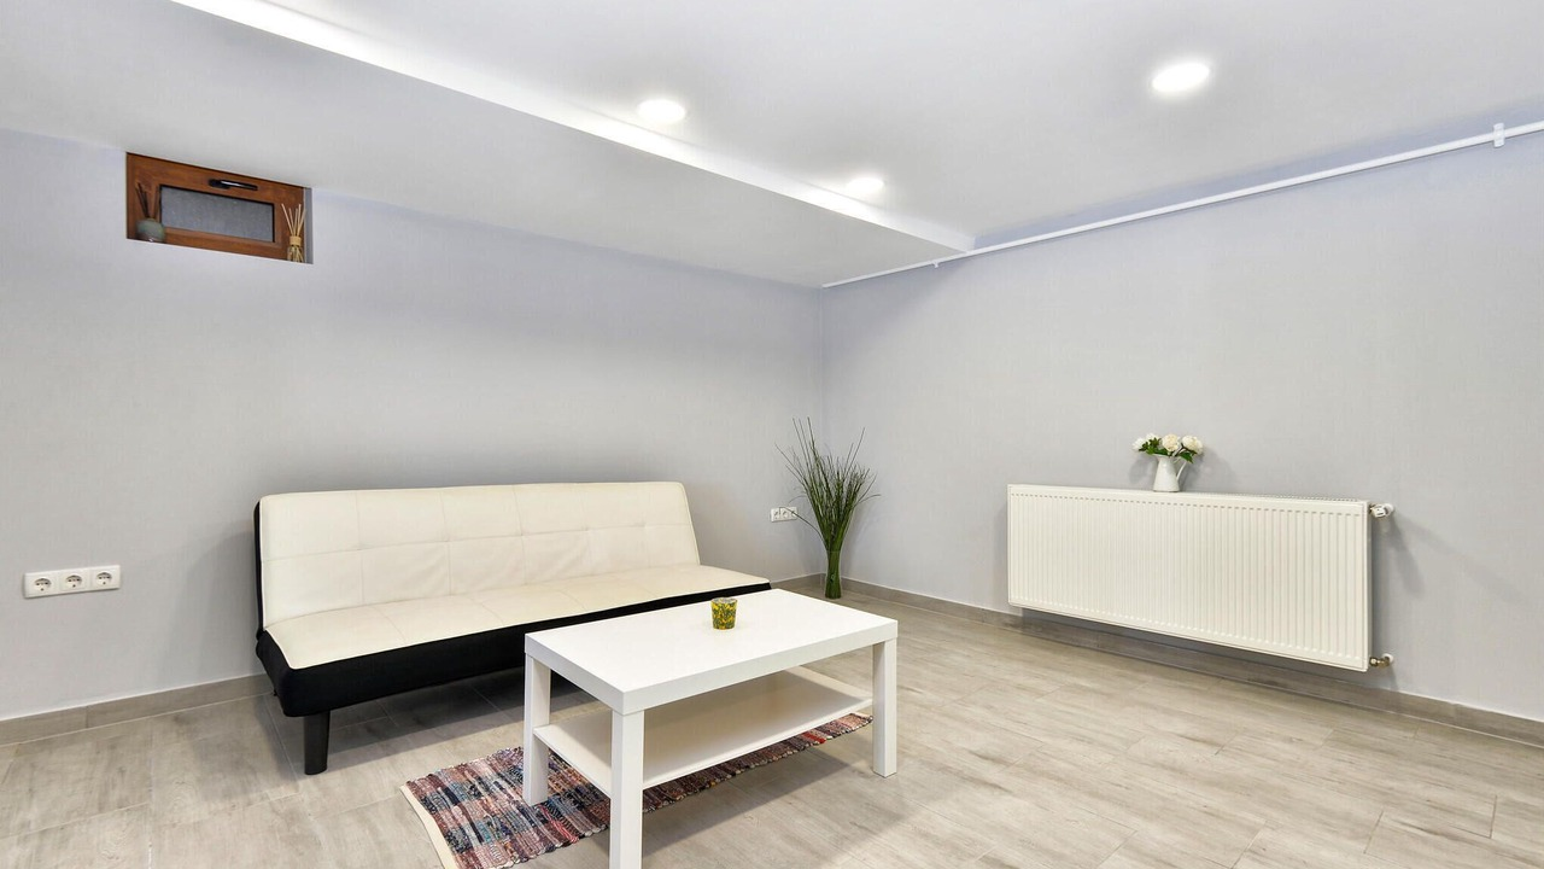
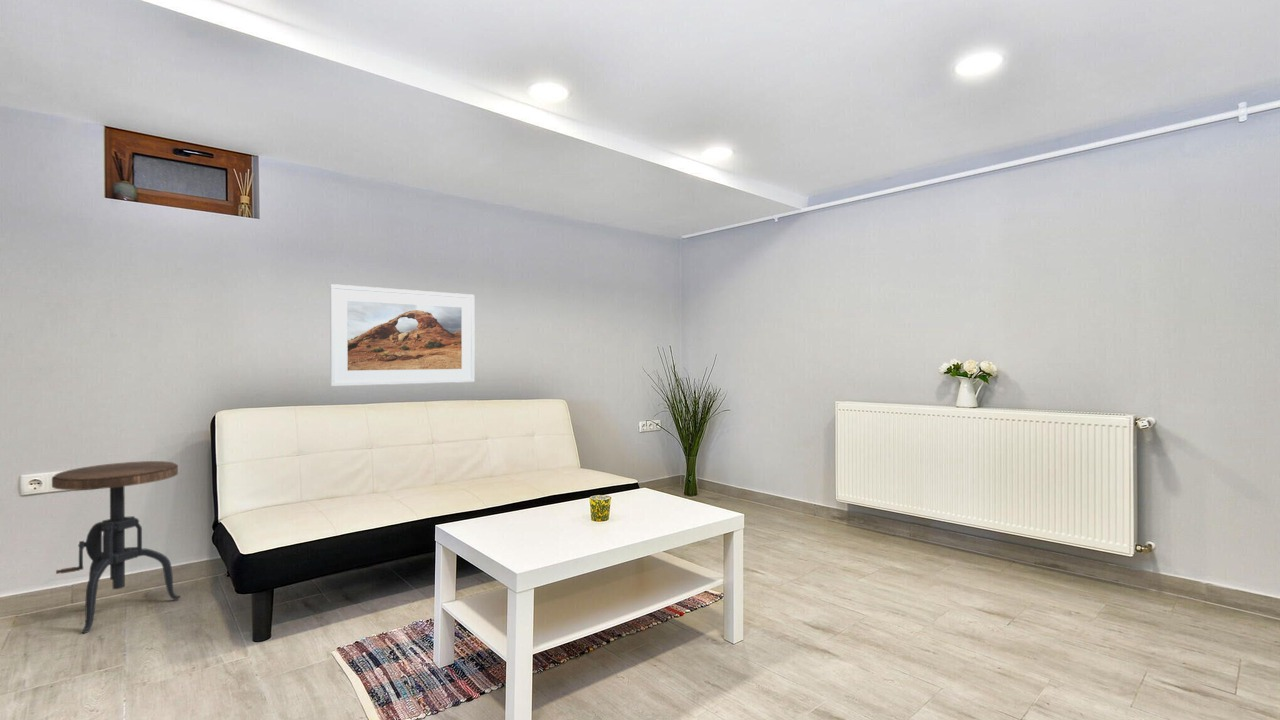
+ side table [51,460,182,634]
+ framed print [329,283,475,387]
